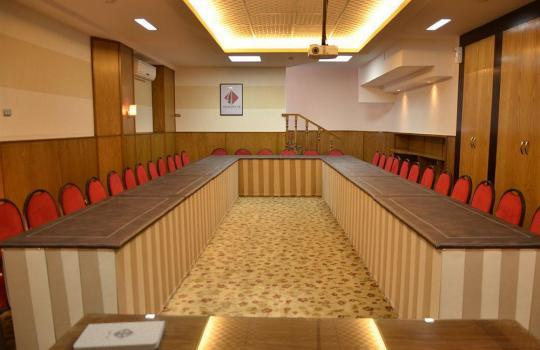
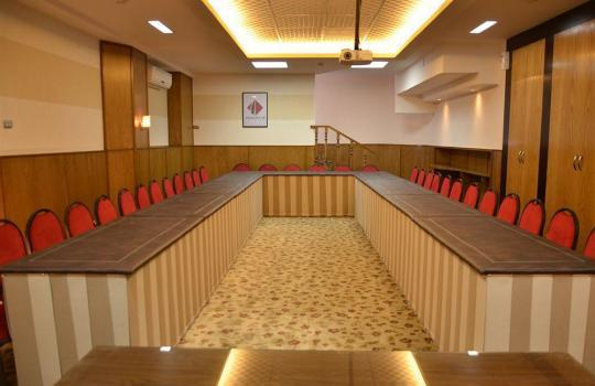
- notepad [72,320,166,350]
